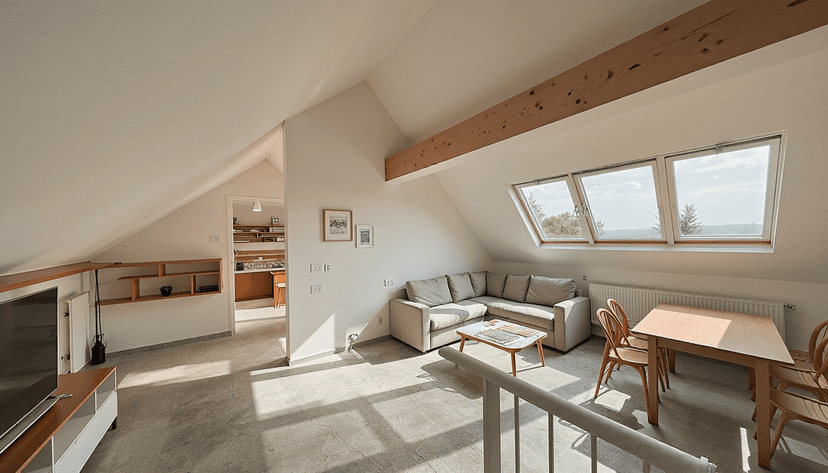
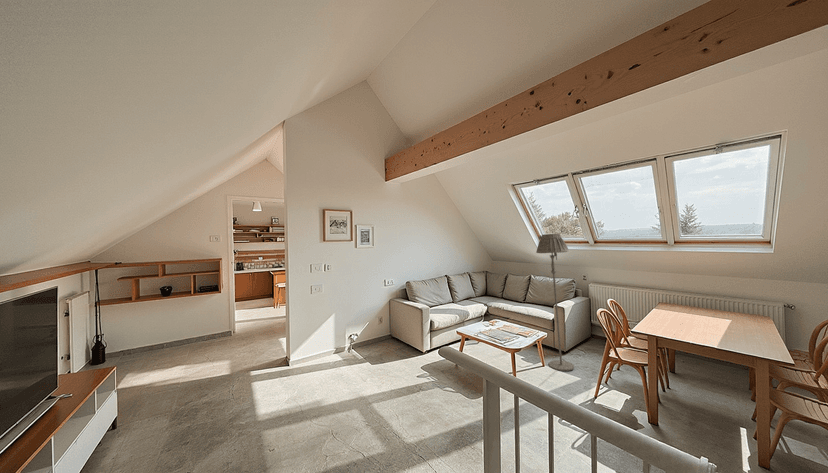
+ floor lamp [535,232,575,372]
